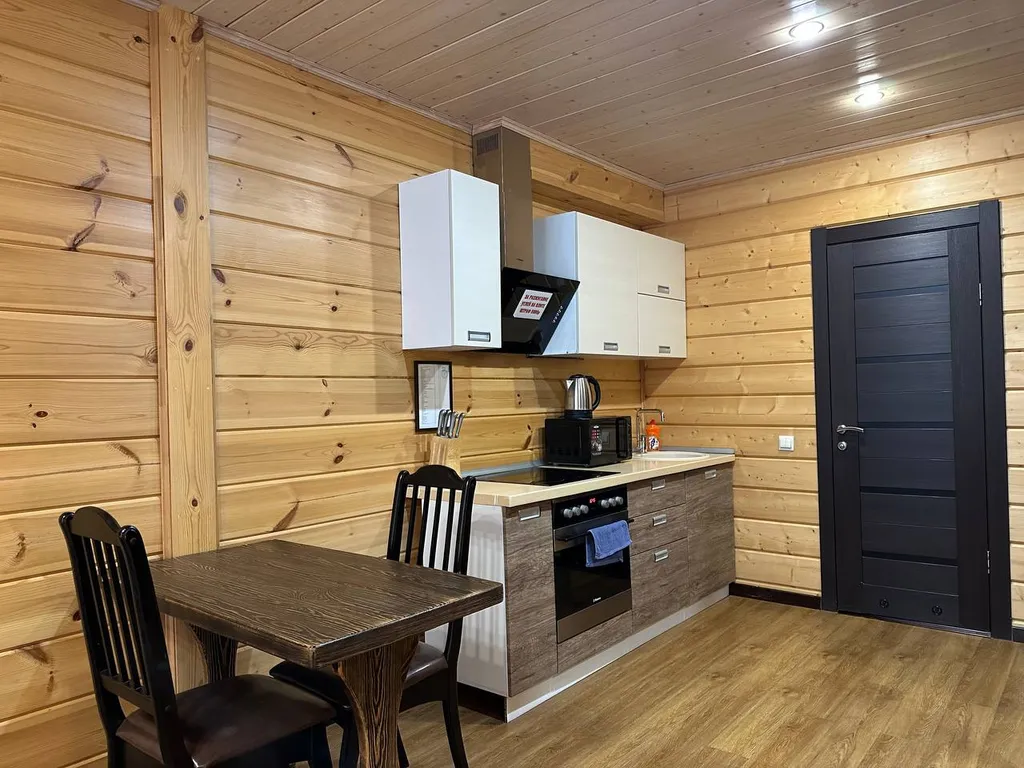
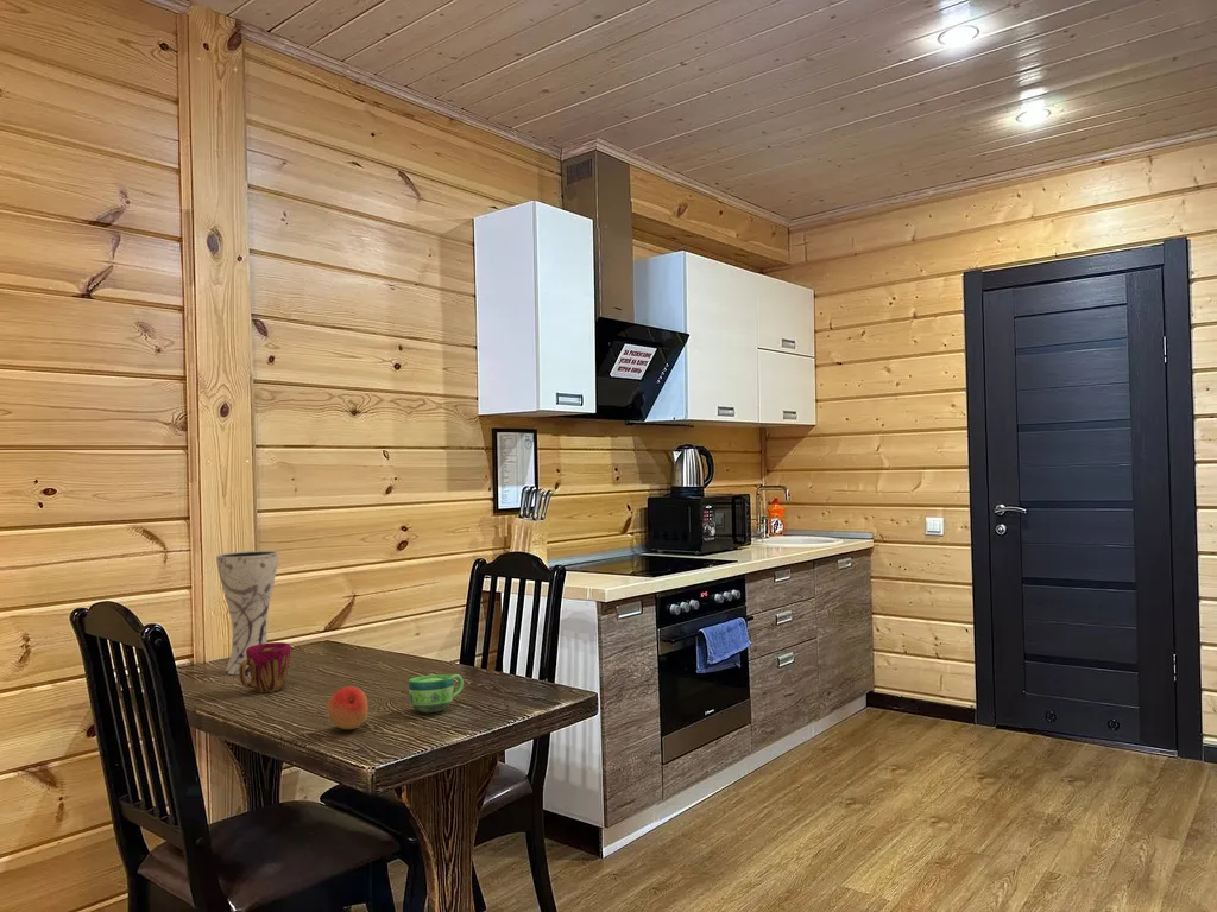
+ fruit [326,685,370,730]
+ vase [215,550,279,676]
+ cup [408,673,465,714]
+ cup [238,641,292,694]
